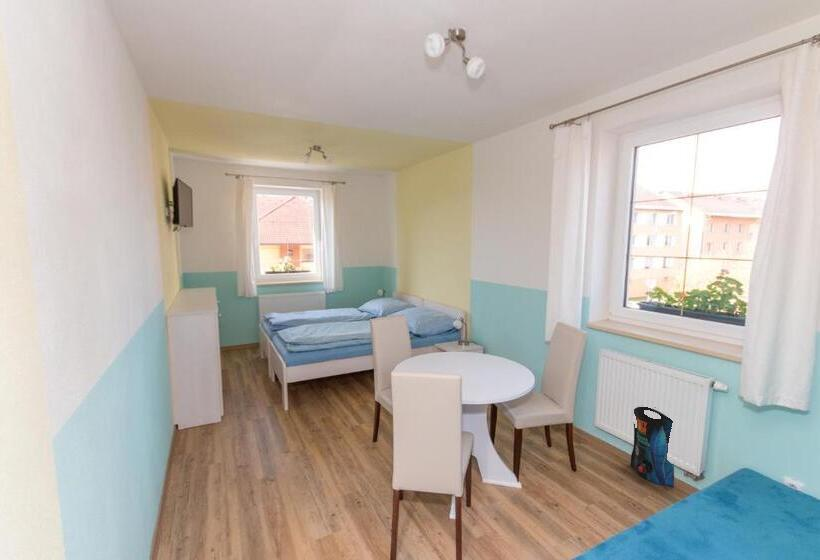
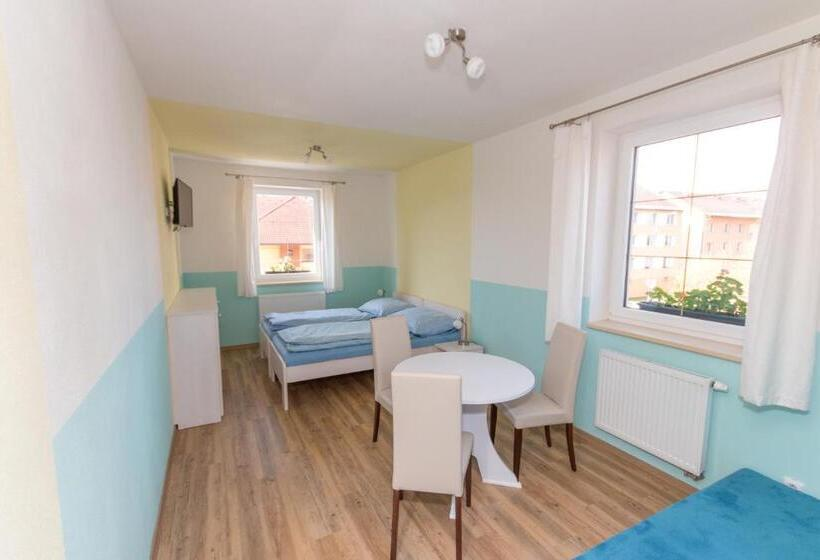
- pouch [629,406,675,488]
